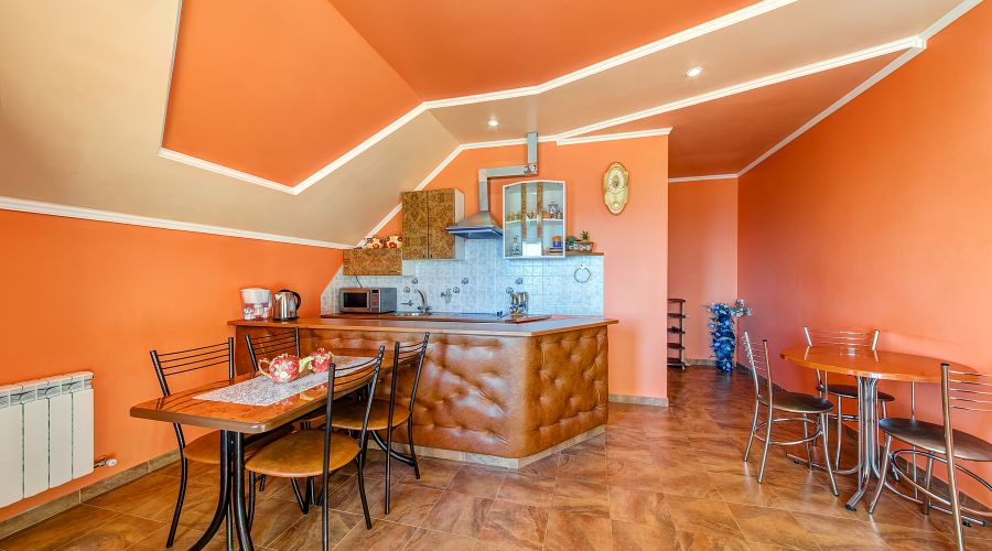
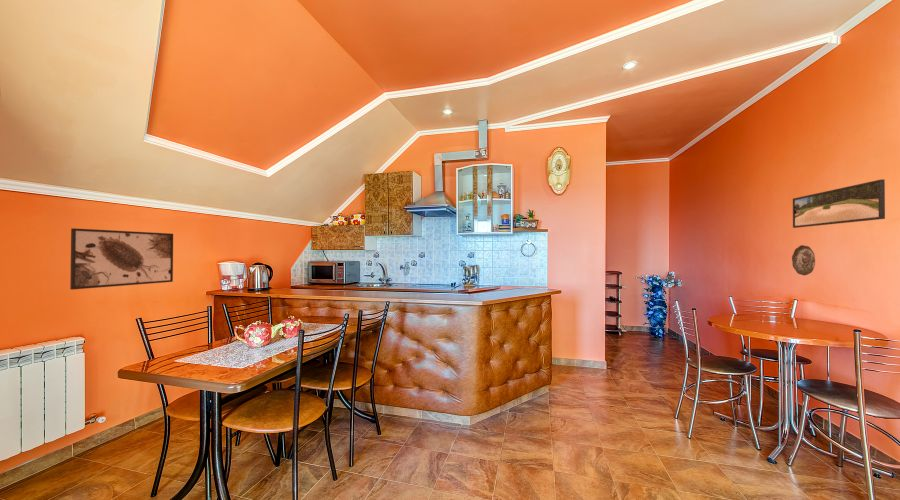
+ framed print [792,178,886,229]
+ decorative plate [791,244,816,276]
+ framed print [69,227,174,291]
